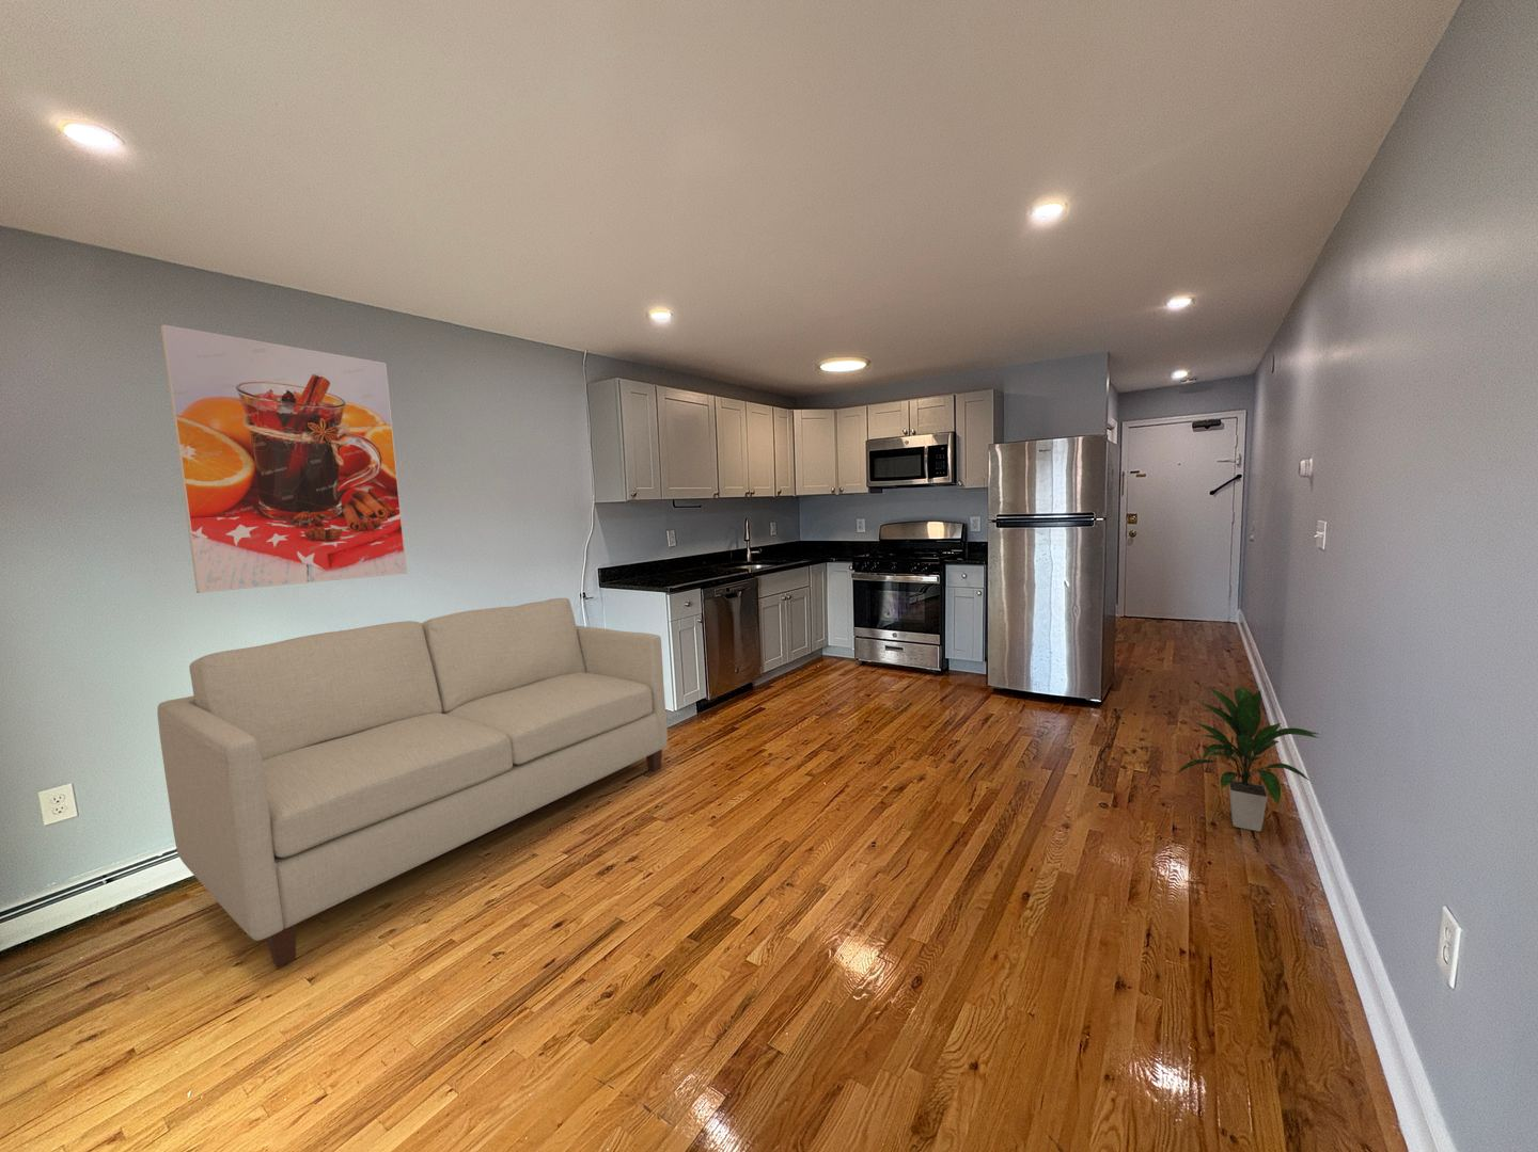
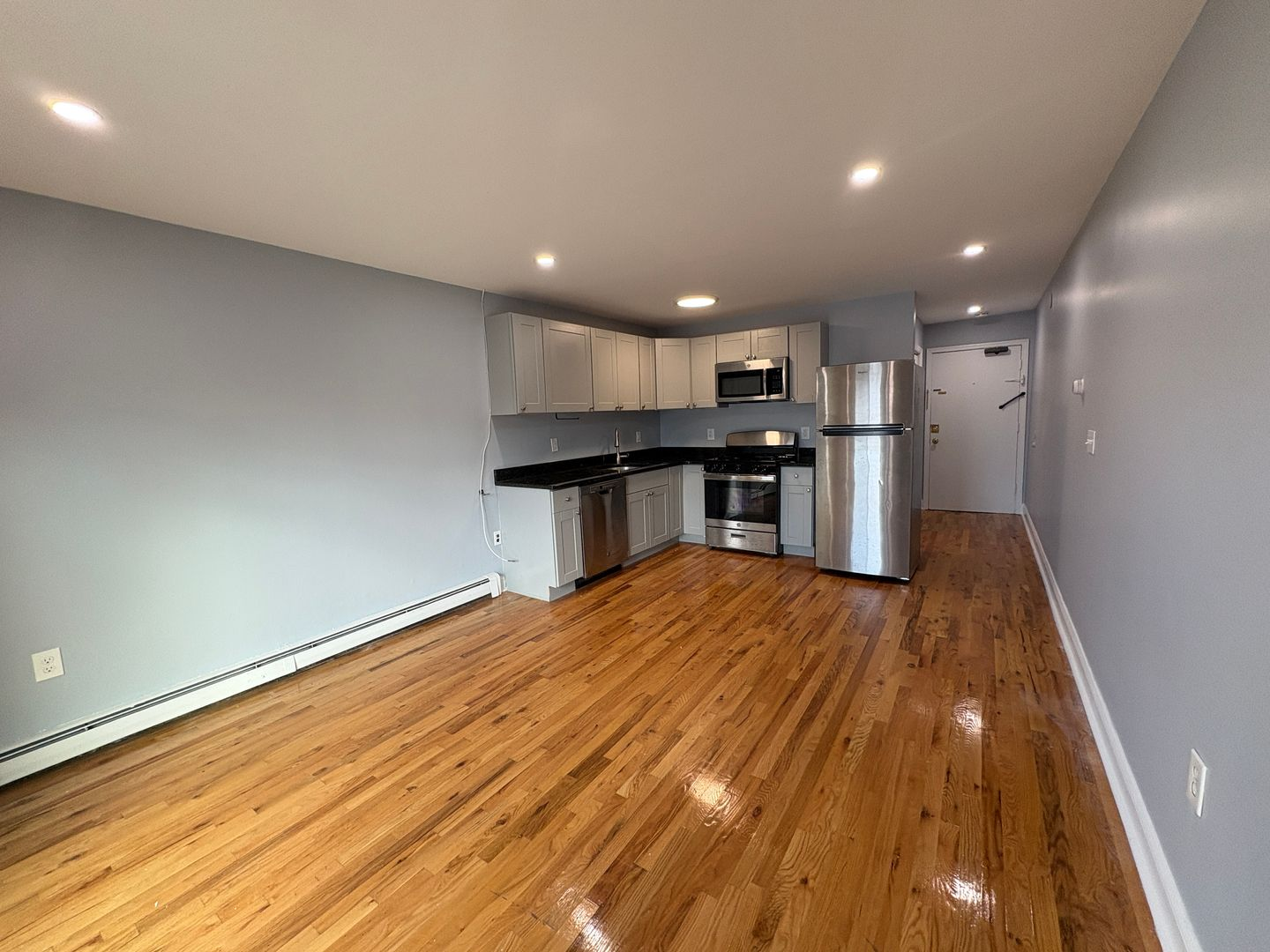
- indoor plant [1176,685,1320,833]
- sofa [156,598,668,968]
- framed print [160,323,408,594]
